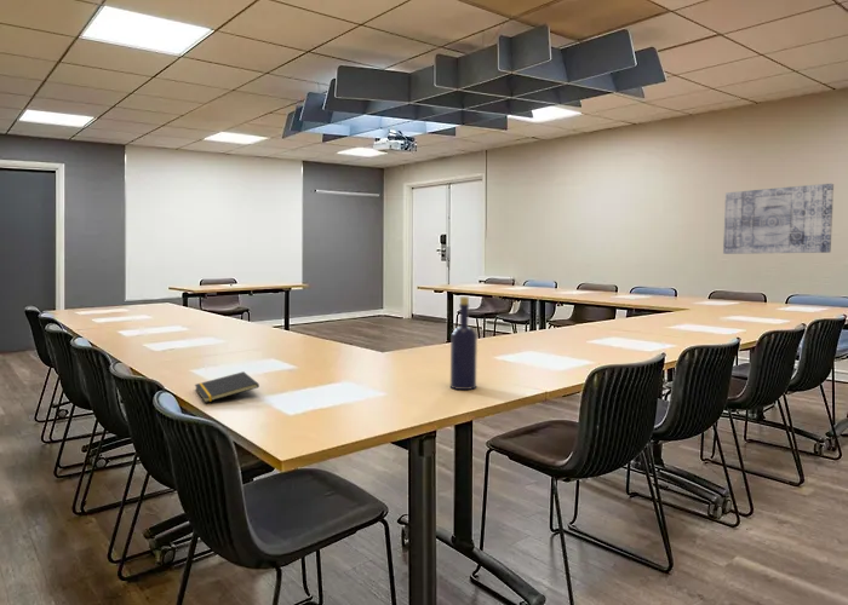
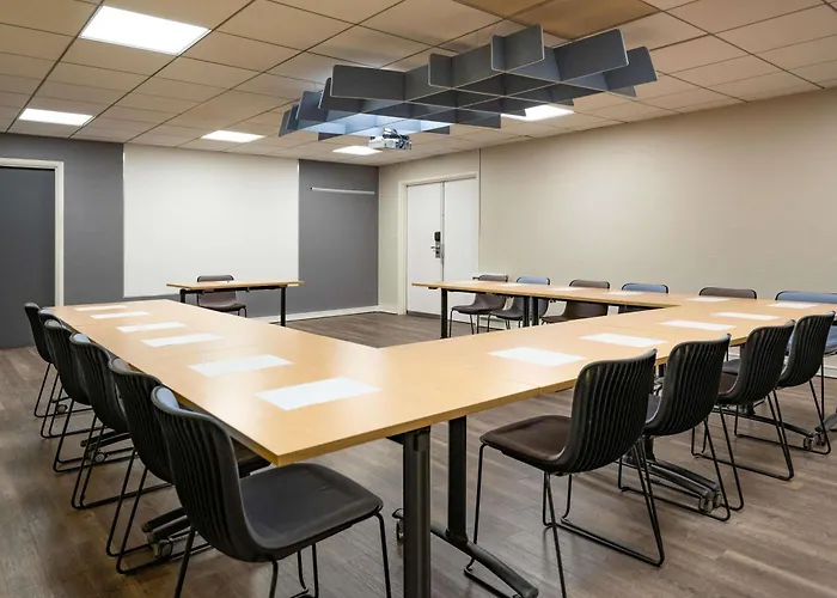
- wall art [722,183,835,255]
- notepad [194,370,260,404]
- bottle [449,295,479,391]
